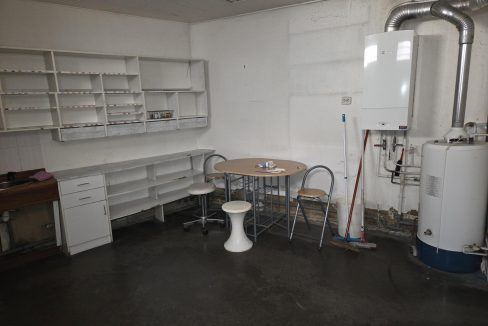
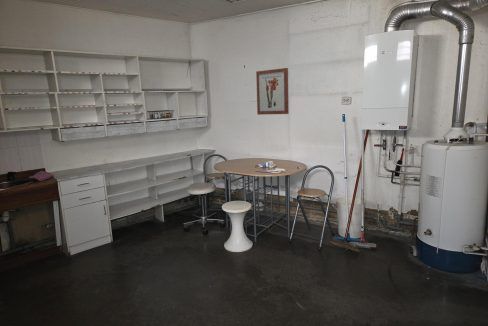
+ wall art [255,67,290,116]
